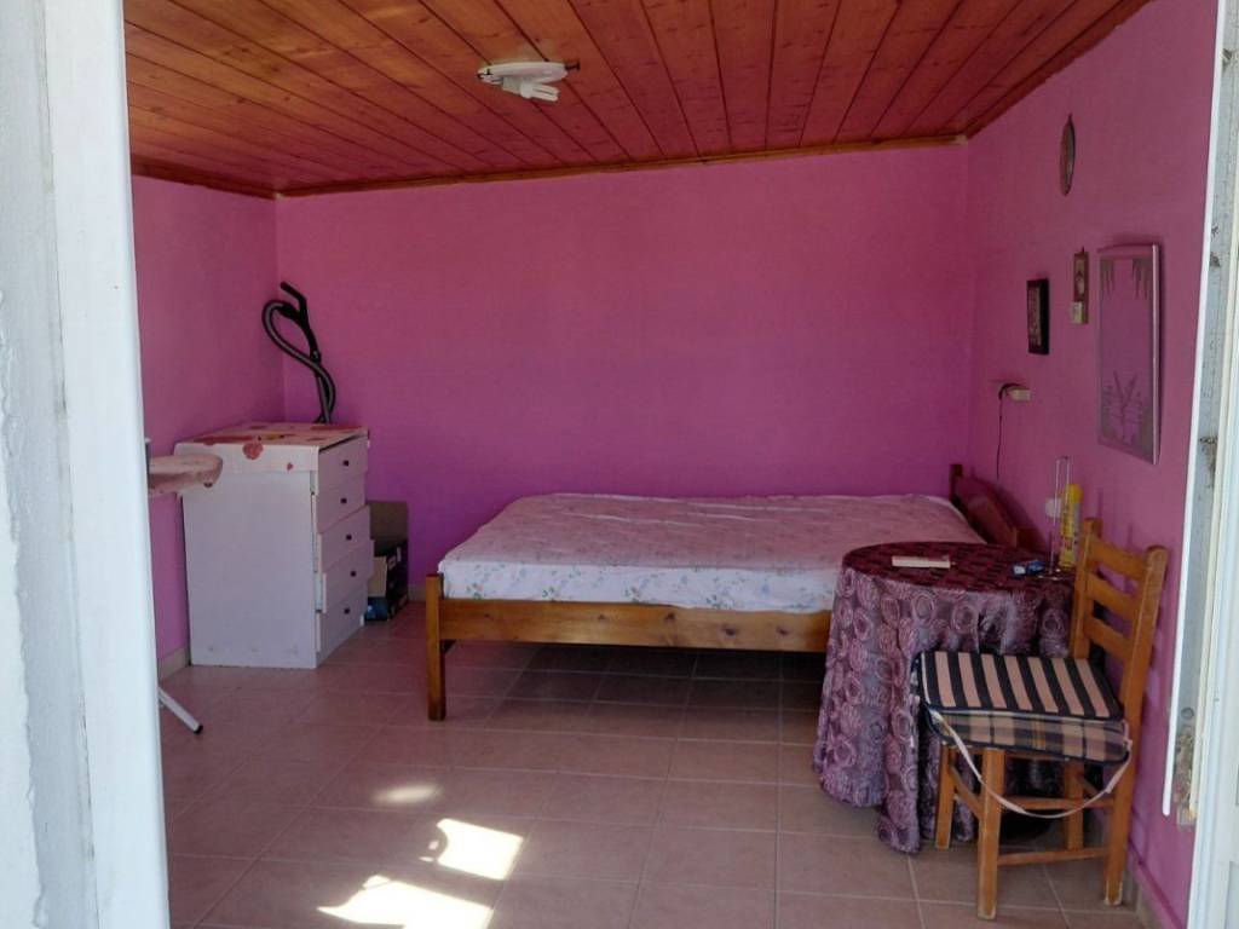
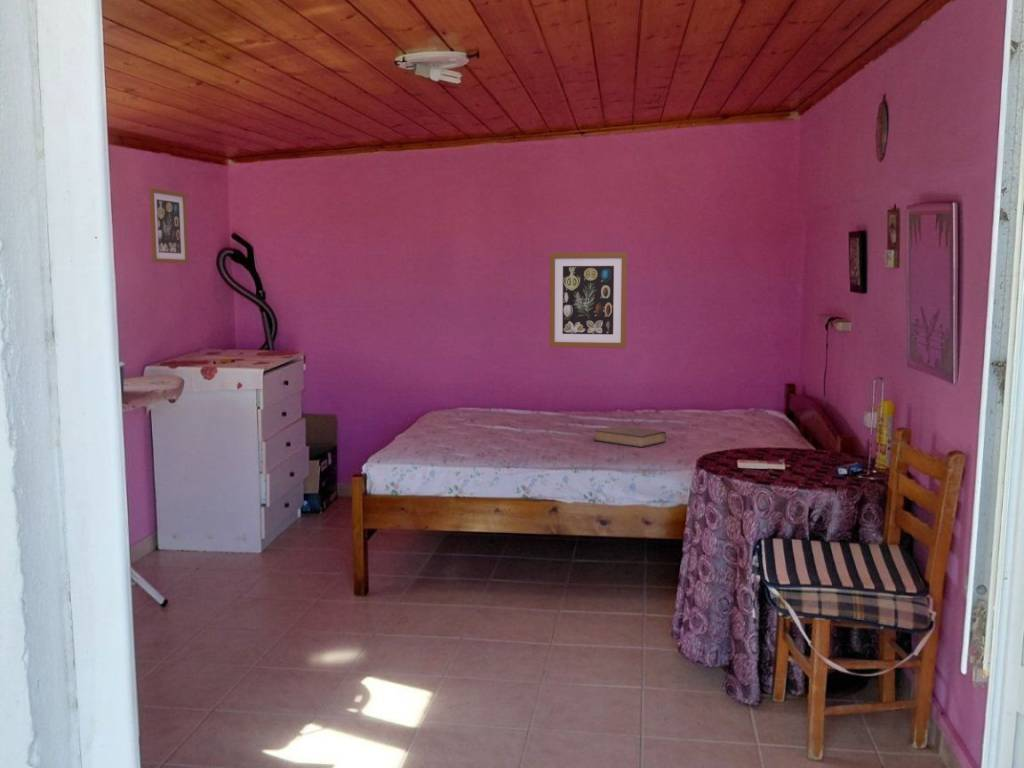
+ wall art [548,251,628,349]
+ book [593,425,667,448]
+ wall art [148,187,190,265]
